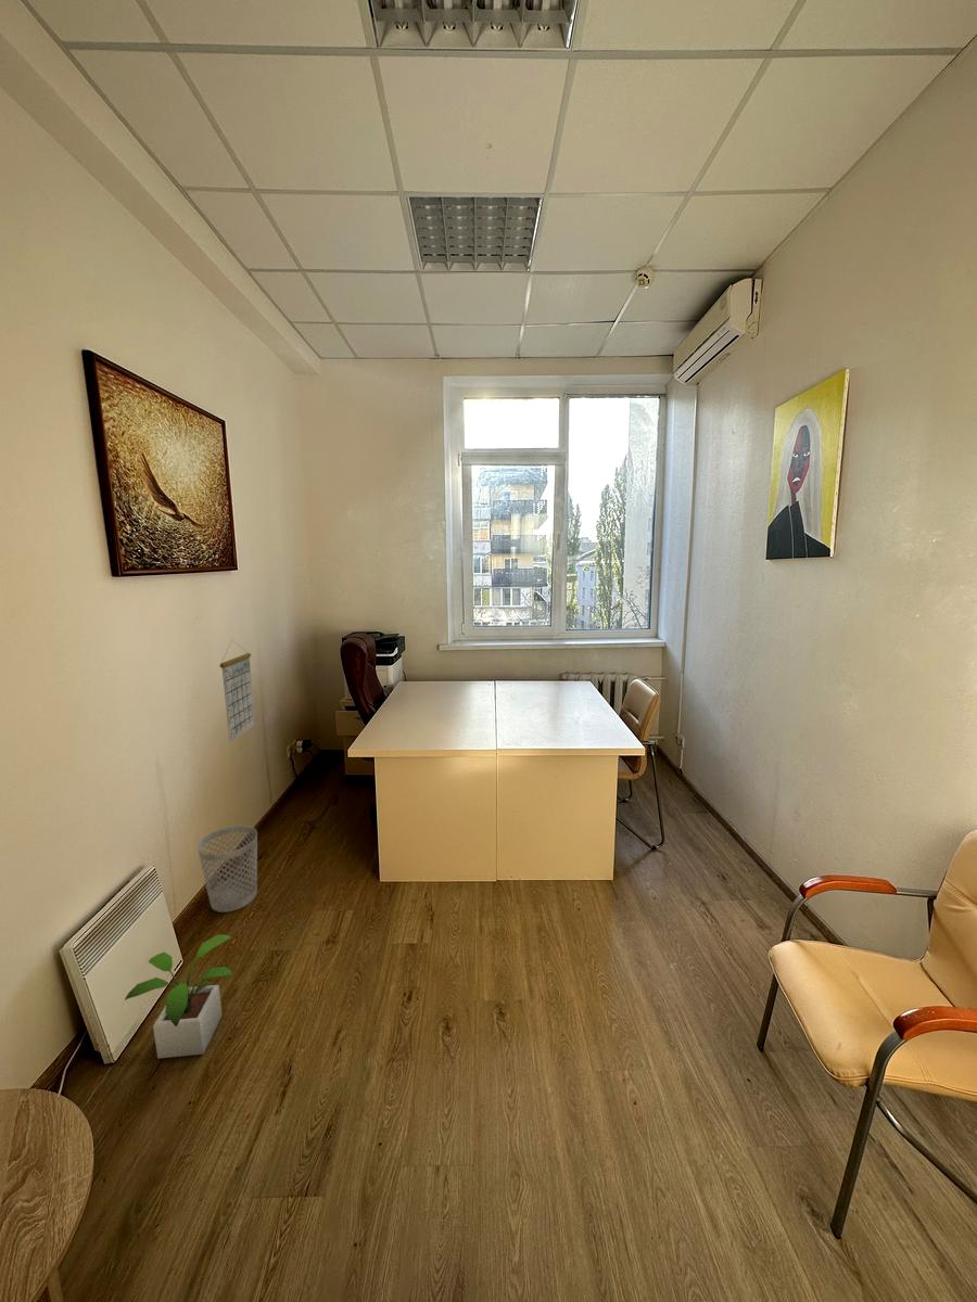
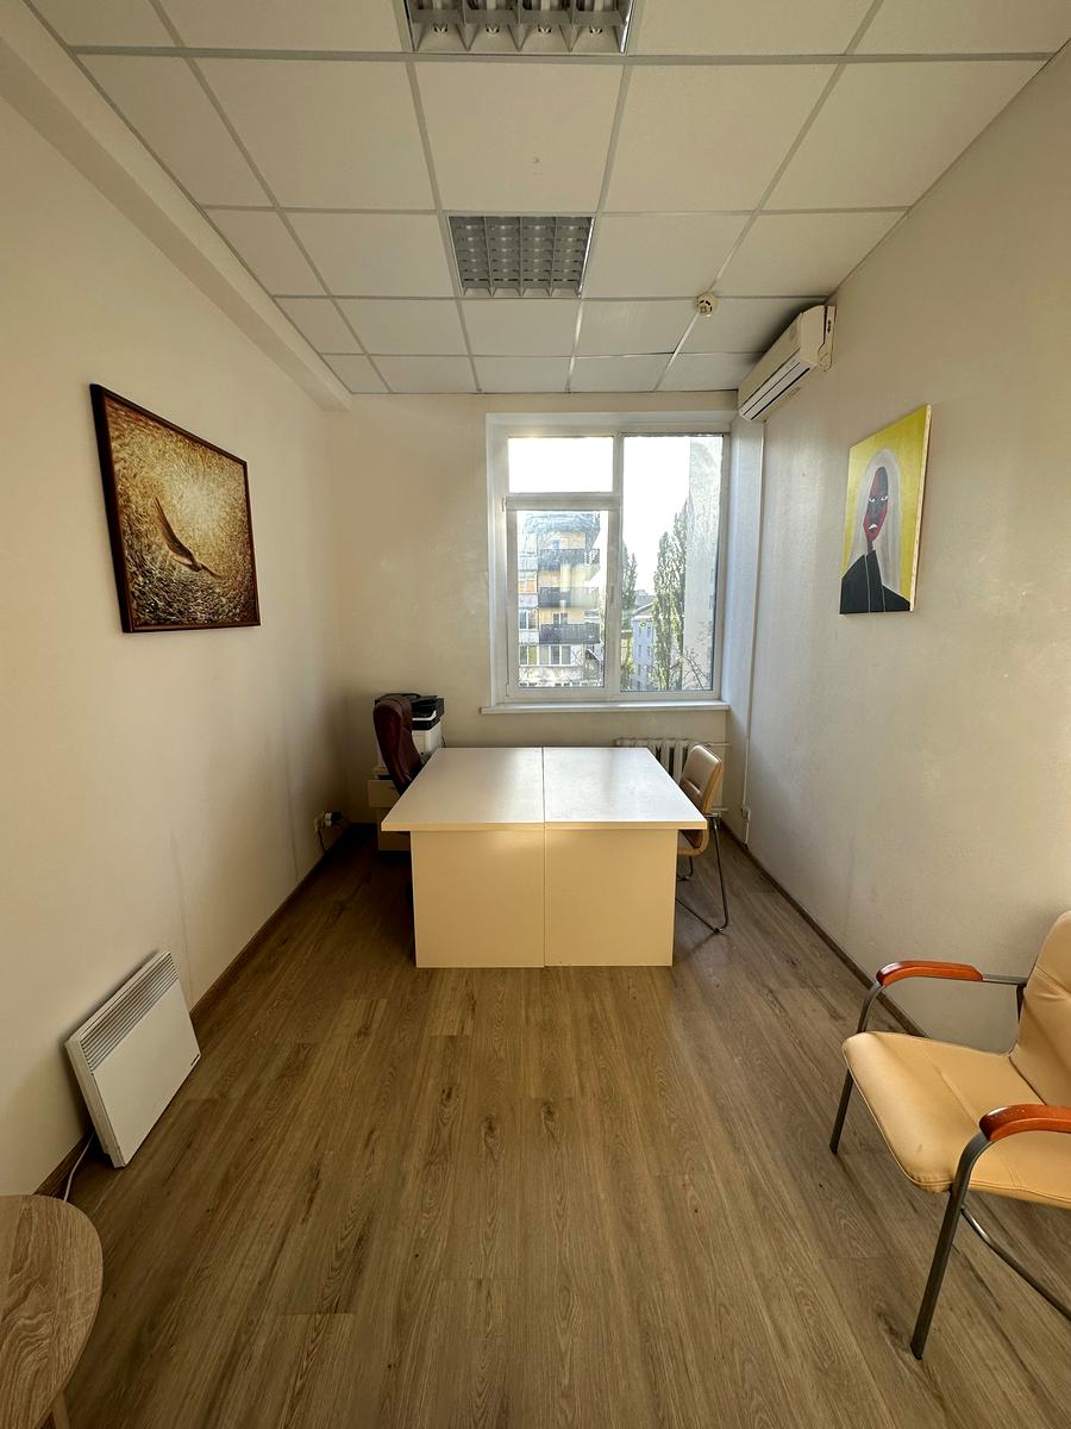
- potted plant [124,934,233,1060]
- wastebasket [196,825,258,914]
- calendar [219,639,256,743]
